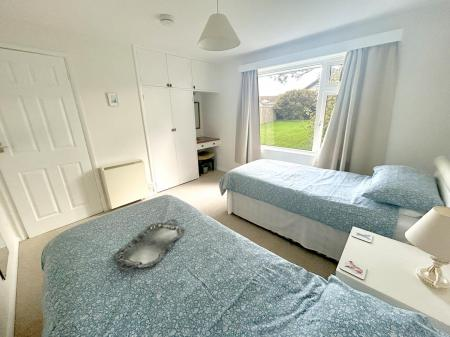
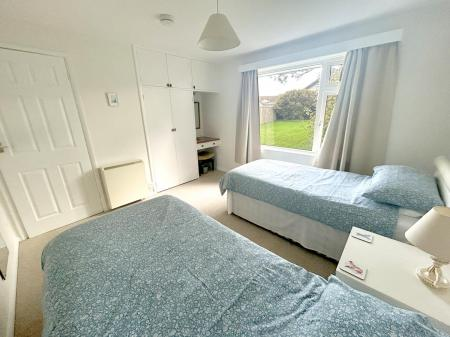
- serving tray [112,218,185,272]
